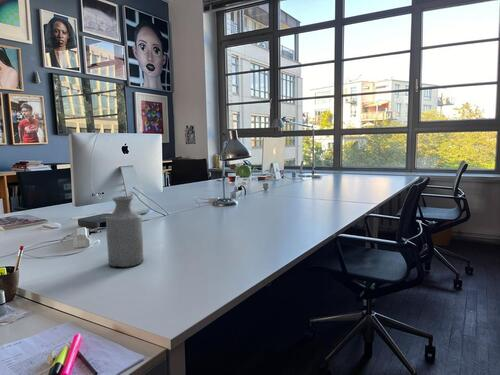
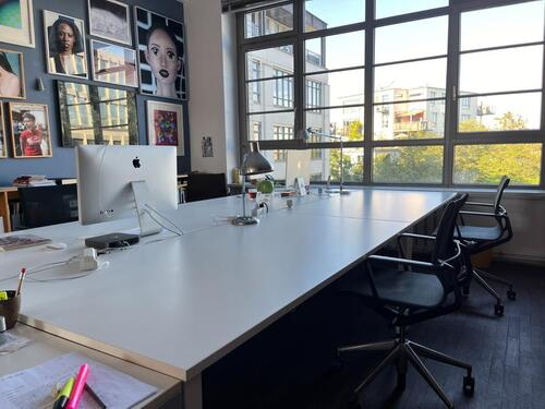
- bottle [105,195,144,268]
